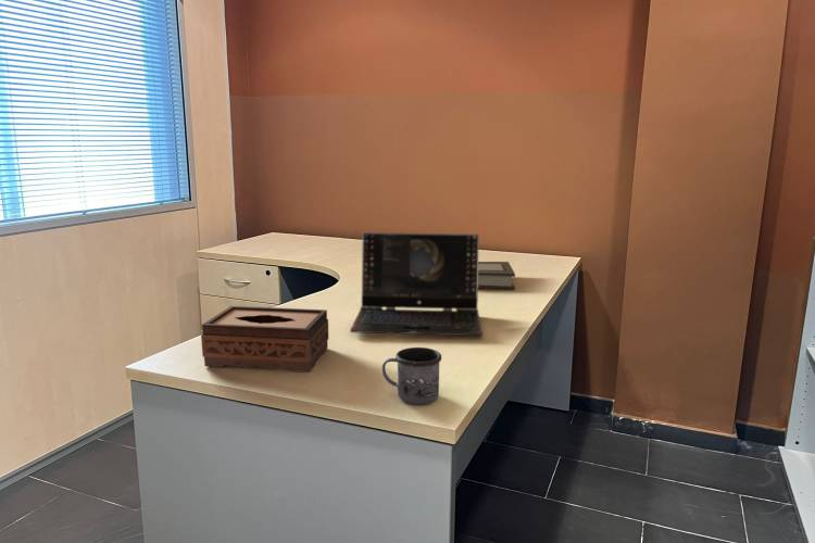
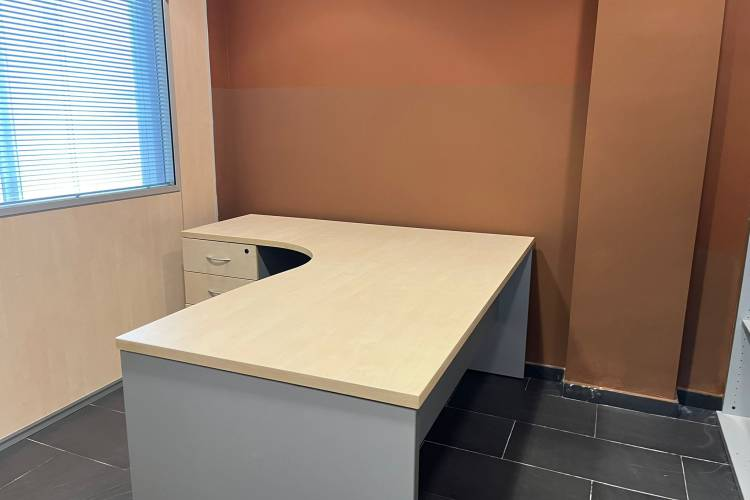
- book [478,261,516,291]
- mug [381,346,442,406]
- tissue box [200,305,329,374]
- laptop computer [349,231,484,337]
